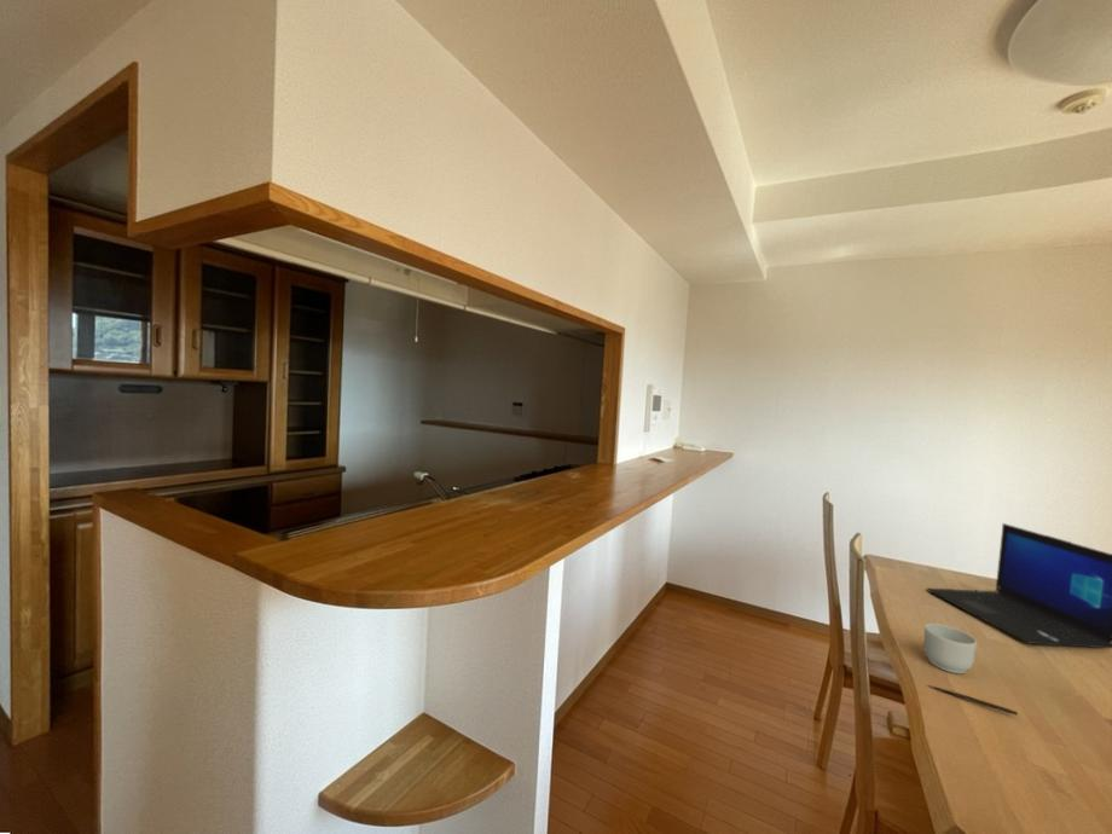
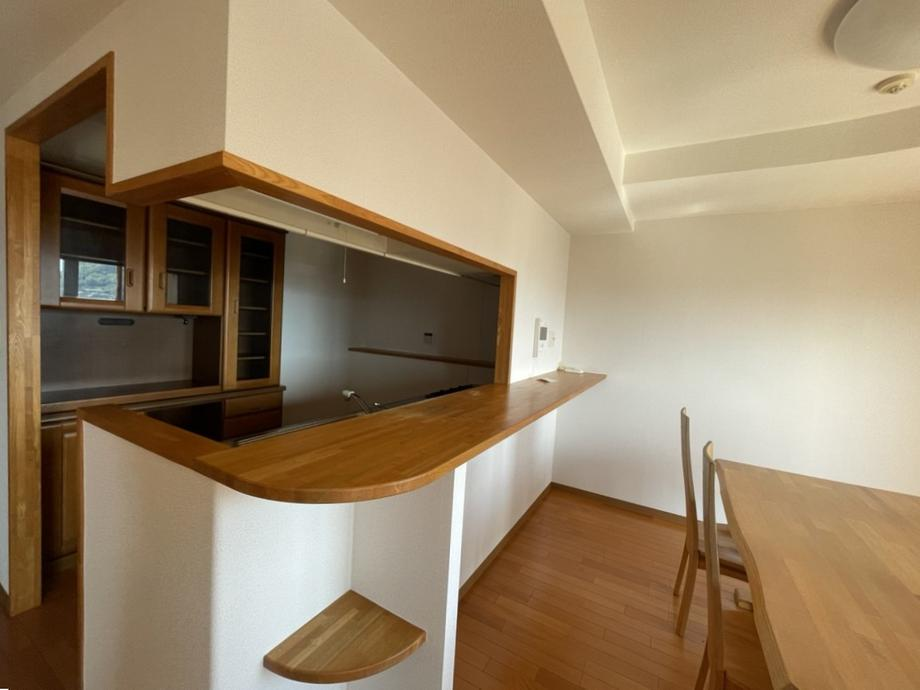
- laptop [926,522,1112,649]
- pen [927,684,1019,717]
- mug [922,622,978,674]
